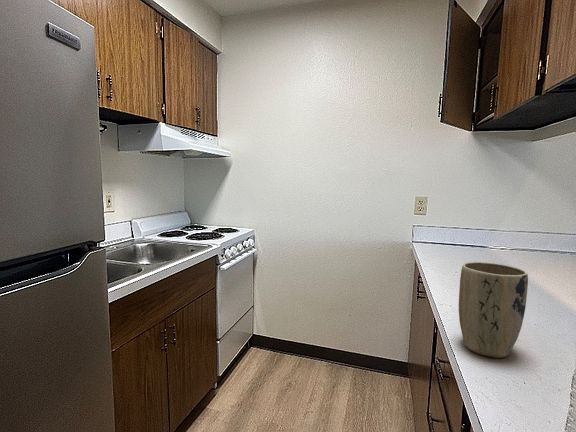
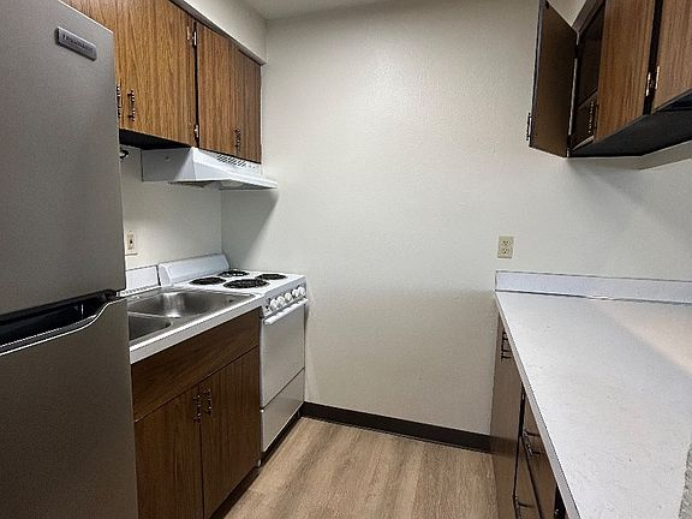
- plant pot [458,261,529,359]
